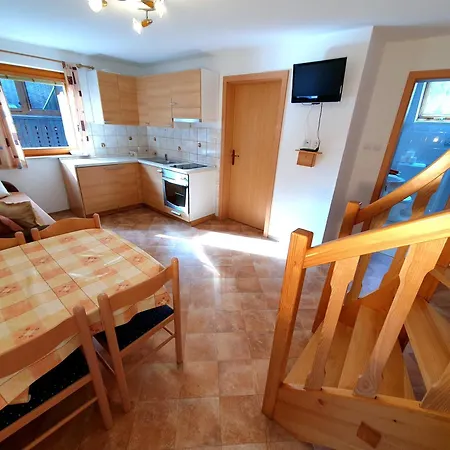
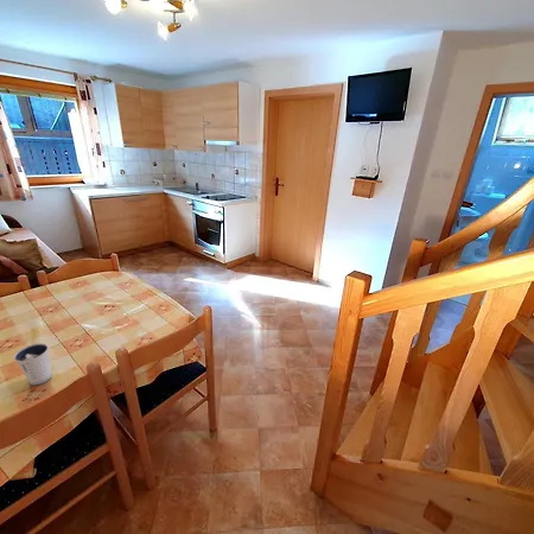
+ dixie cup [13,343,52,386]
